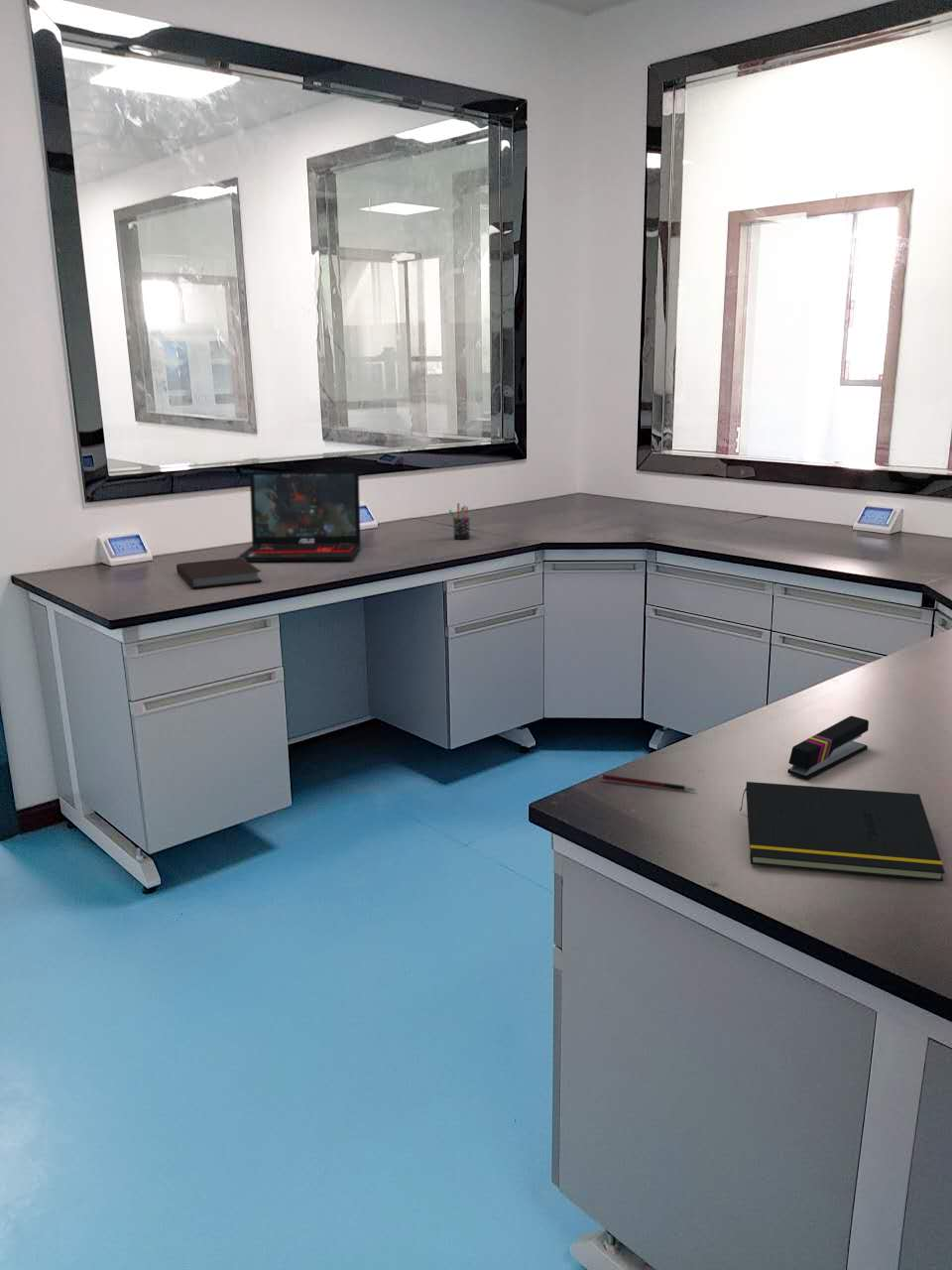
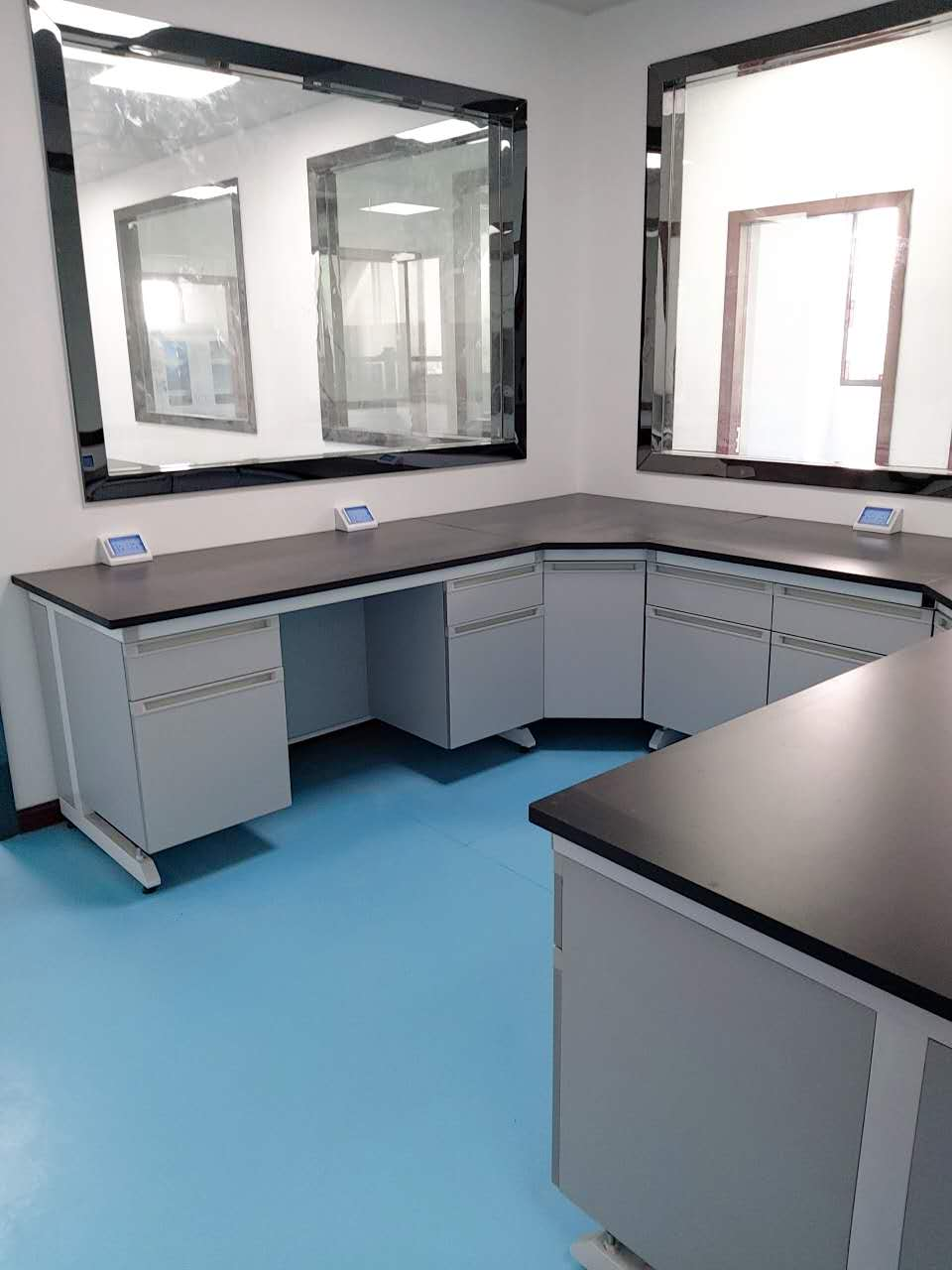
- laptop [237,469,362,563]
- pen [598,774,697,792]
- pen holder [448,502,471,540]
- notebook [176,557,263,589]
- stapler [786,715,870,780]
- notepad [739,781,946,882]
